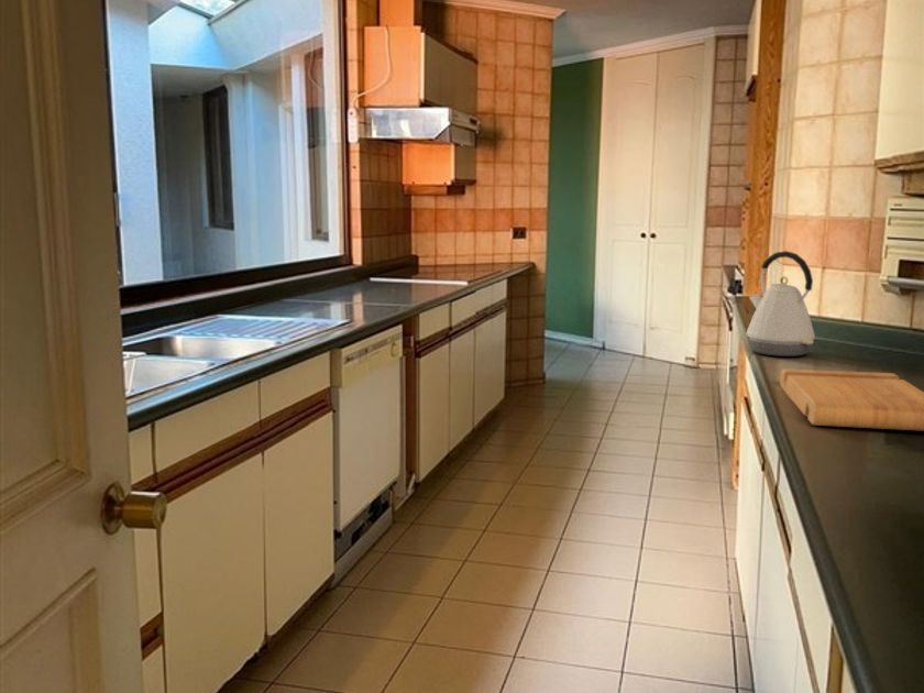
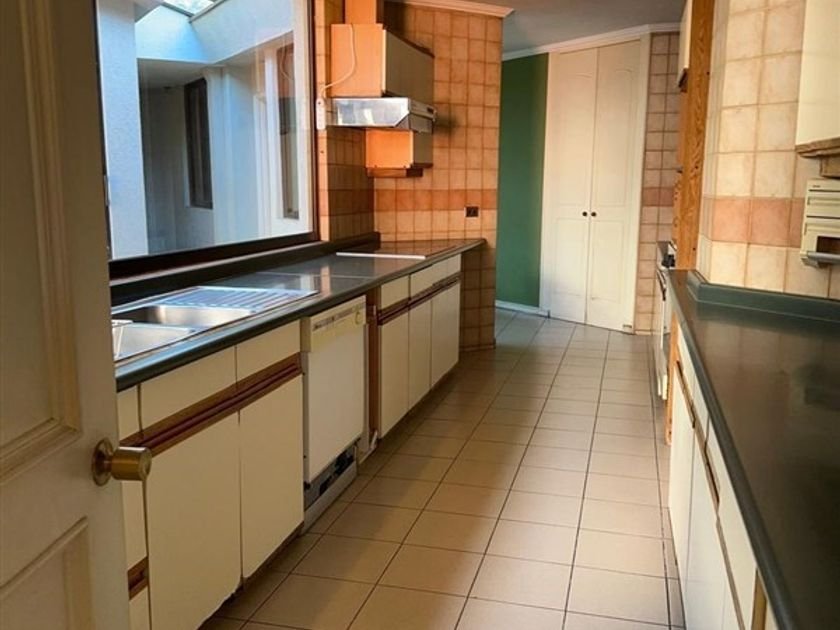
- kettle [746,250,816,358]
- cutting board [779,367,924,432]
